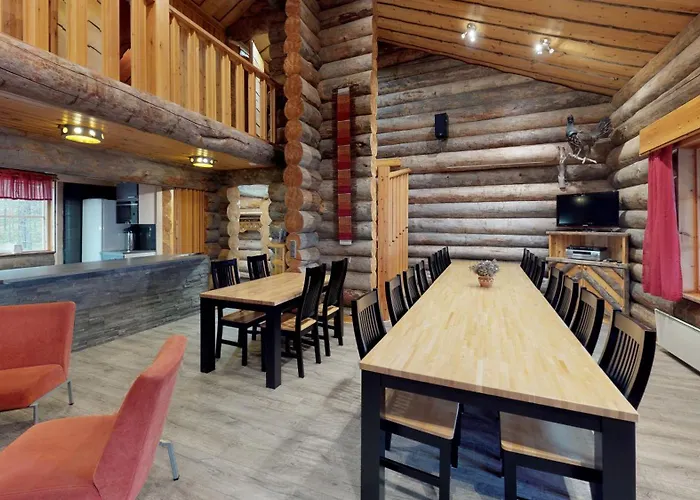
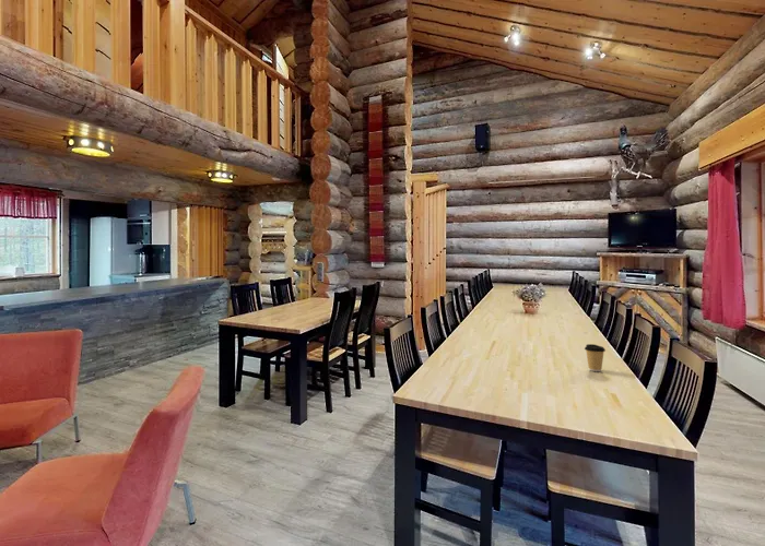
+ coffee cup [584,343,607,372]
